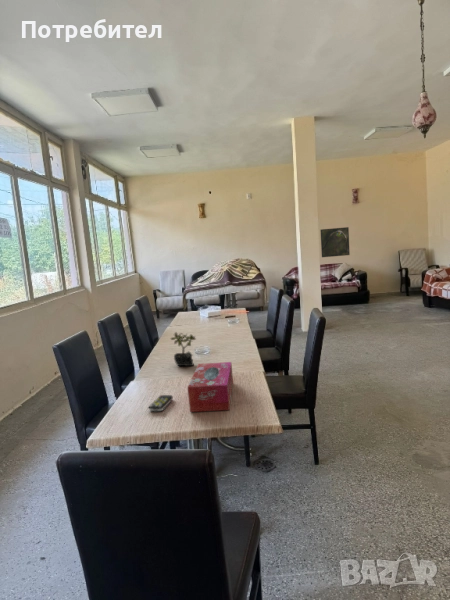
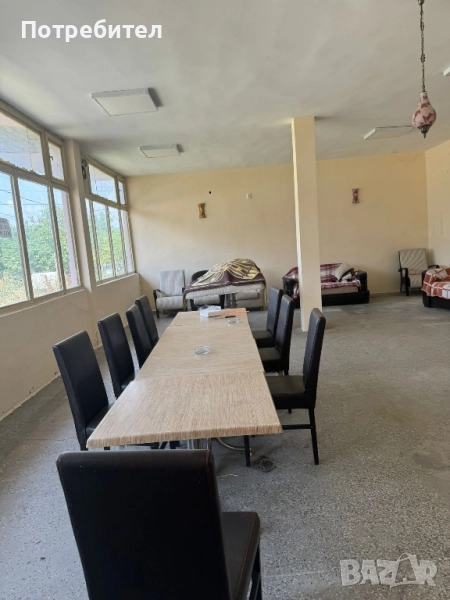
- remote control [148,394,174,412]
- tissue box [187,361,234,413]
- succulent plant [170,331,197,367]
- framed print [319,226,351,258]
